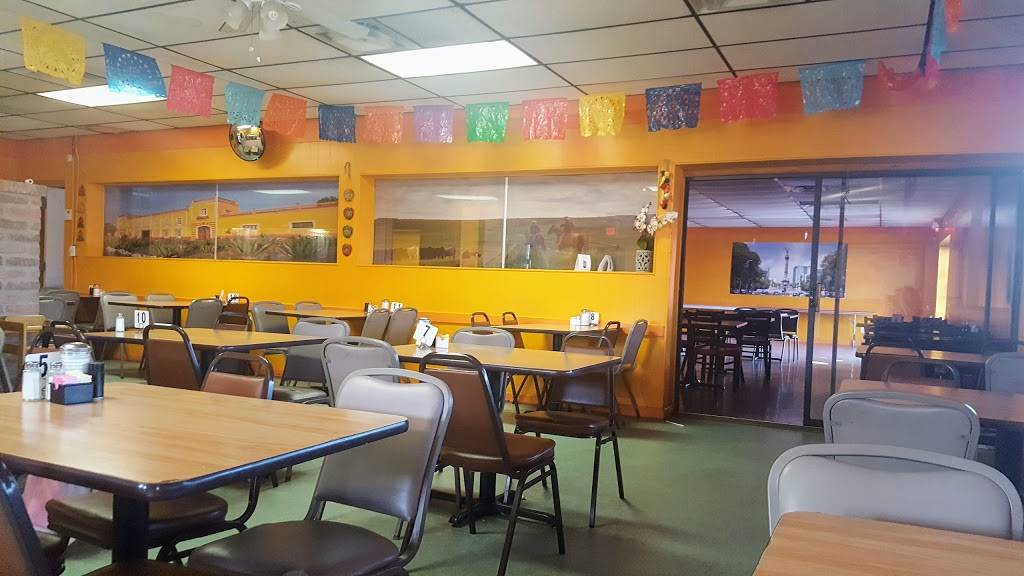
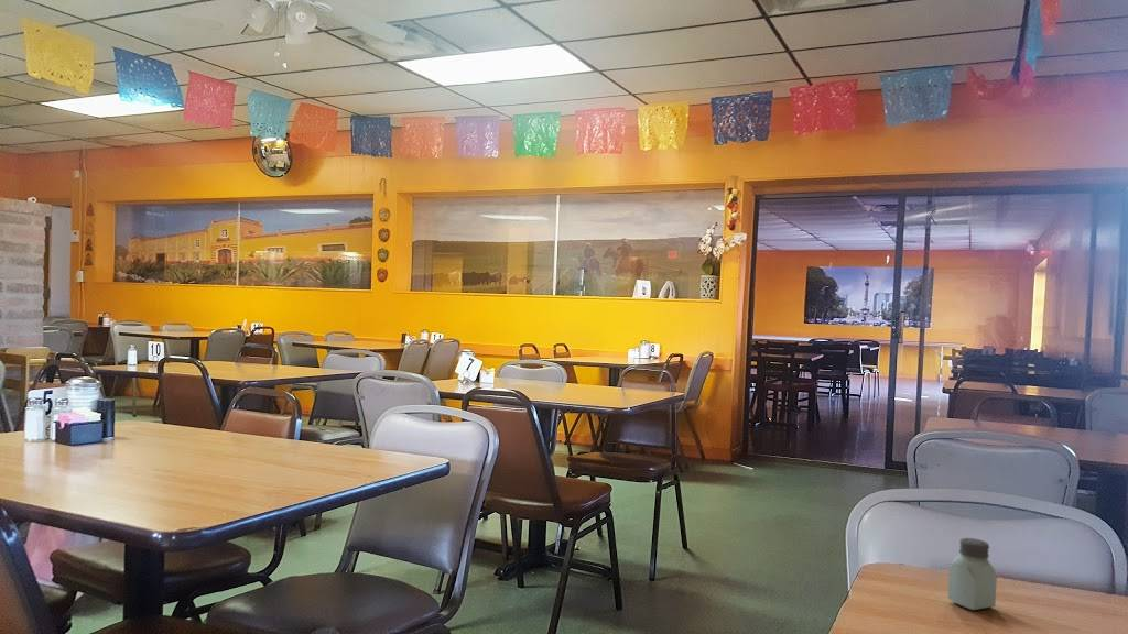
+ saltshaker [946,537,998,611]
